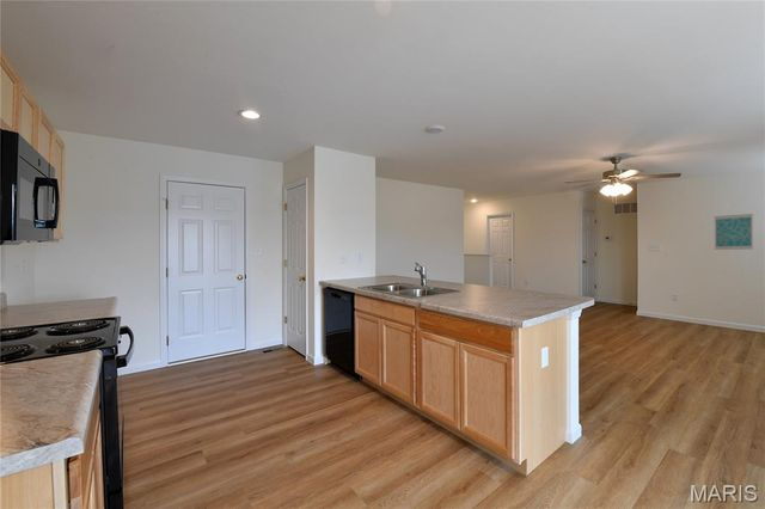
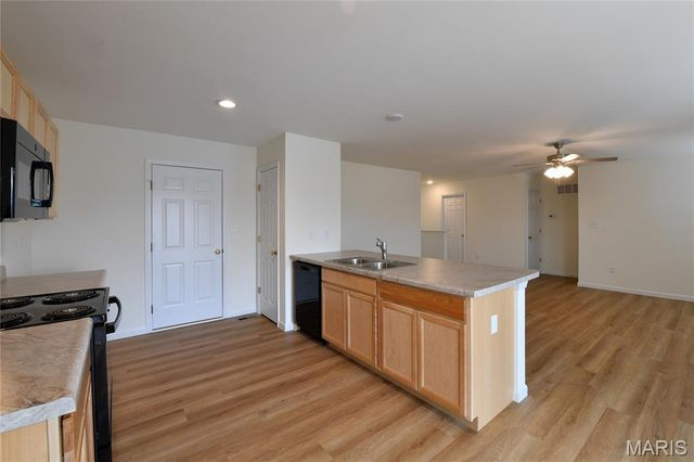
- wall art [714,213,754,251]
